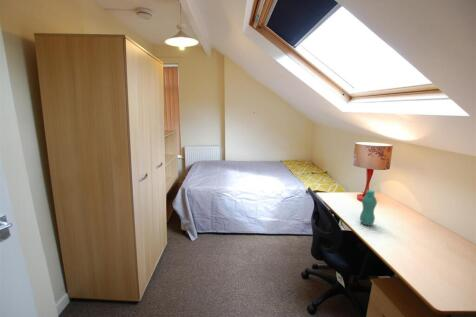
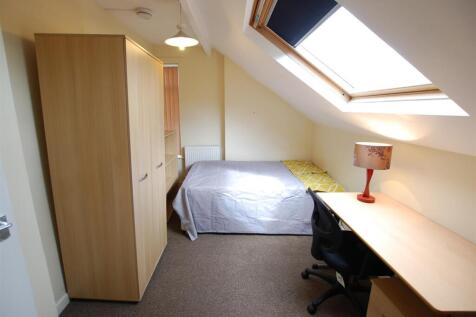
- water bottle [359,189,378,226]
